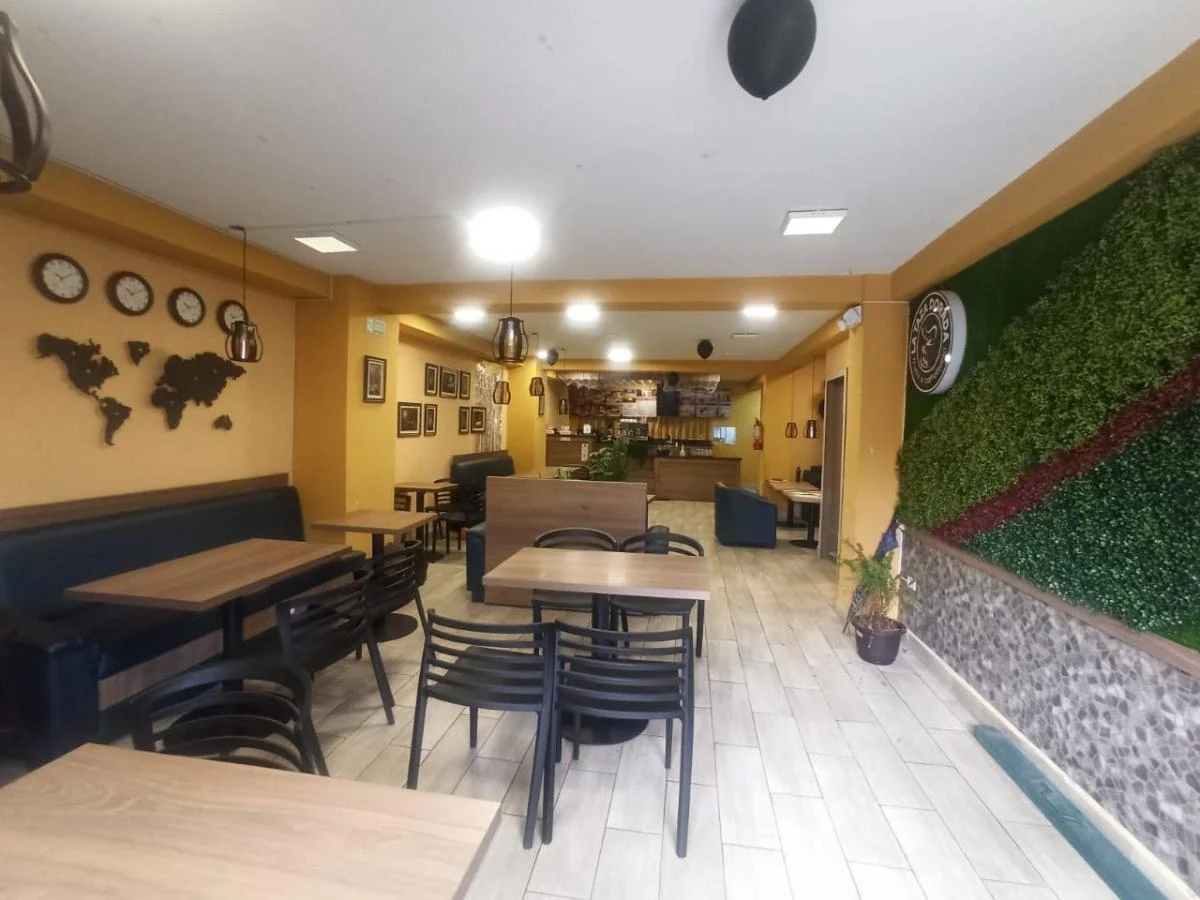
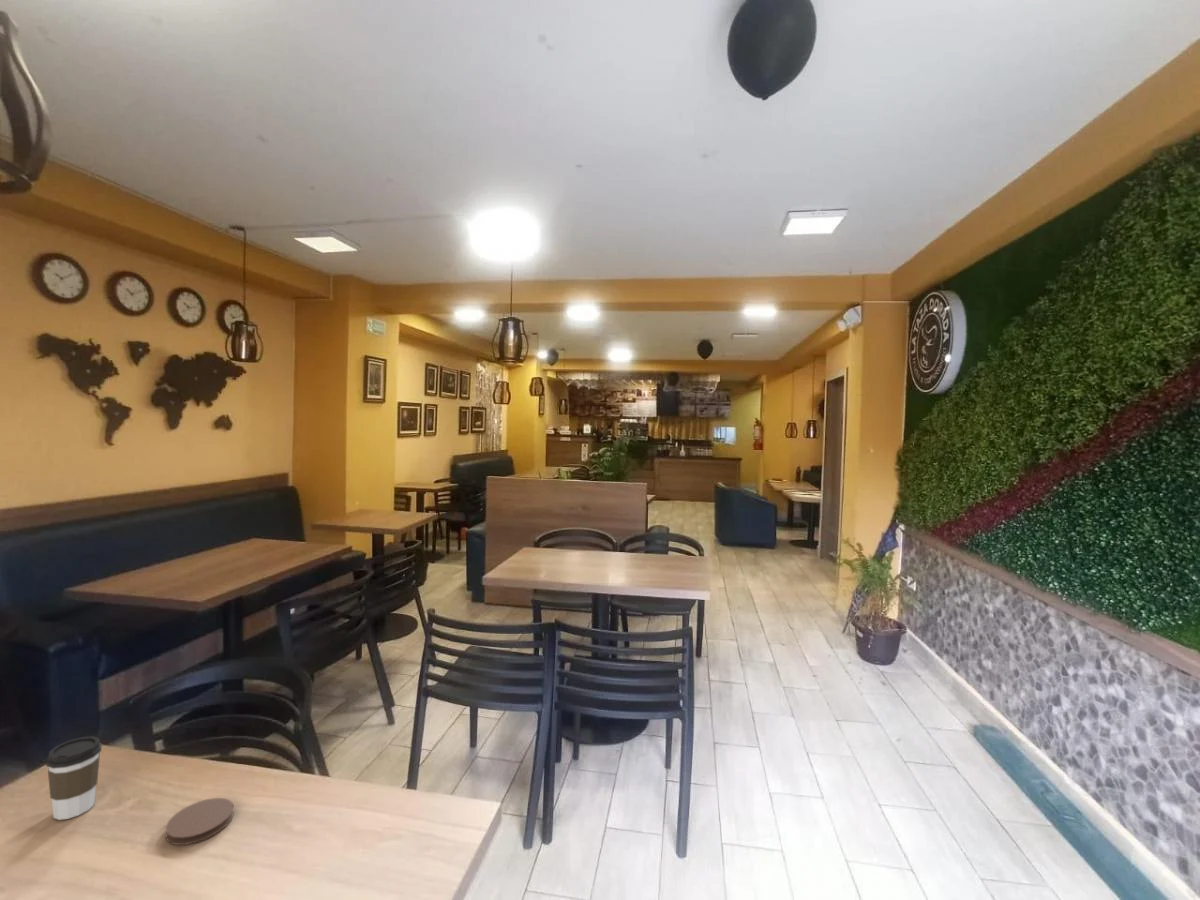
+ coffee cup [45,735,103,821]
+ coaster [165,797,235,846]
